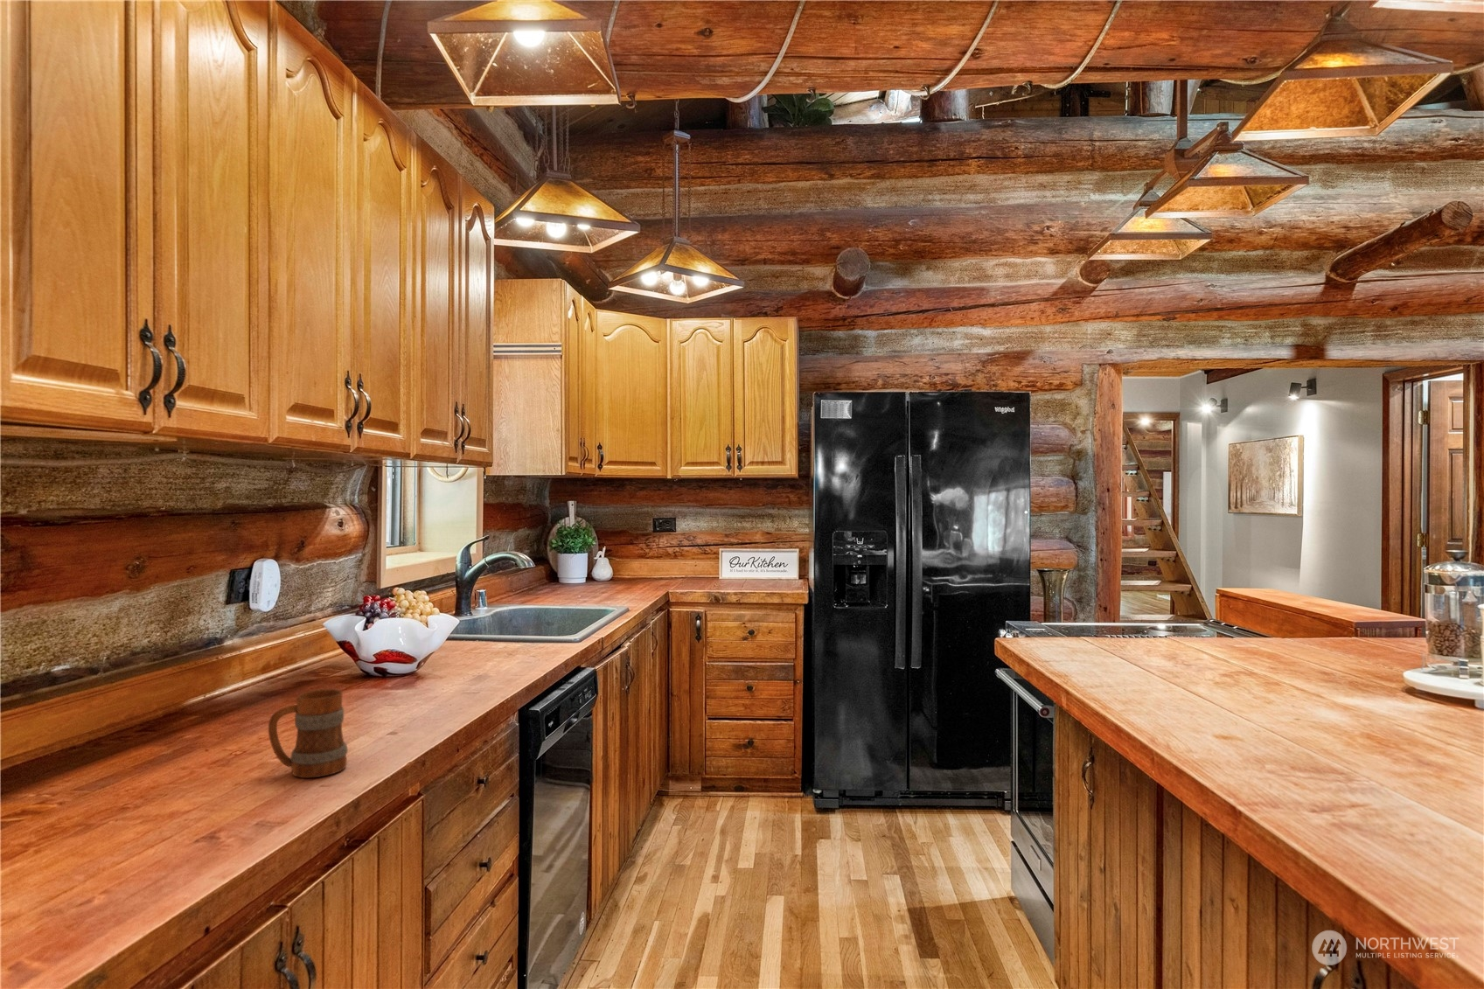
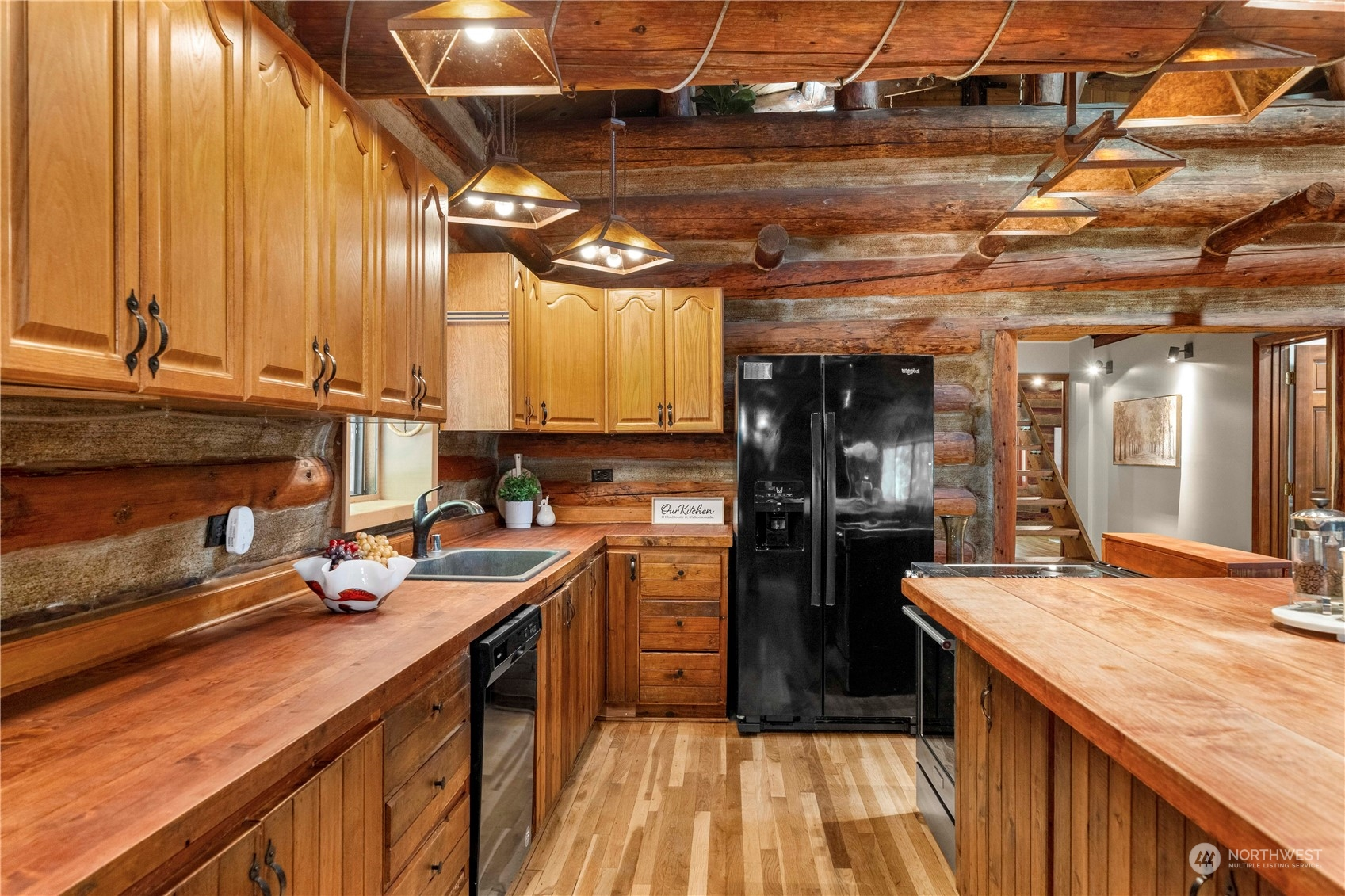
- mug [268,688,349,779]
